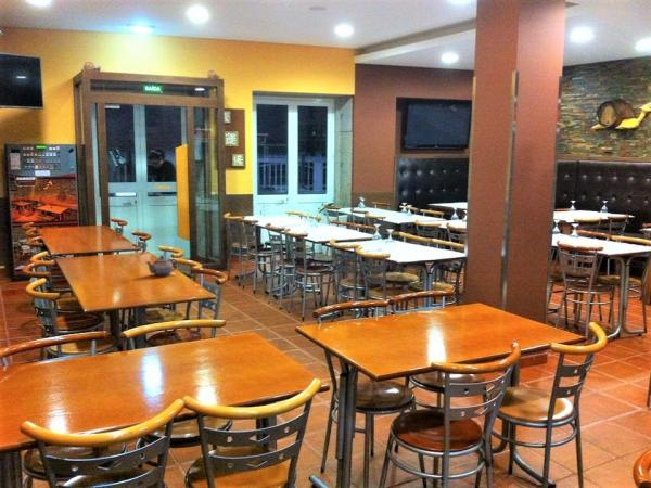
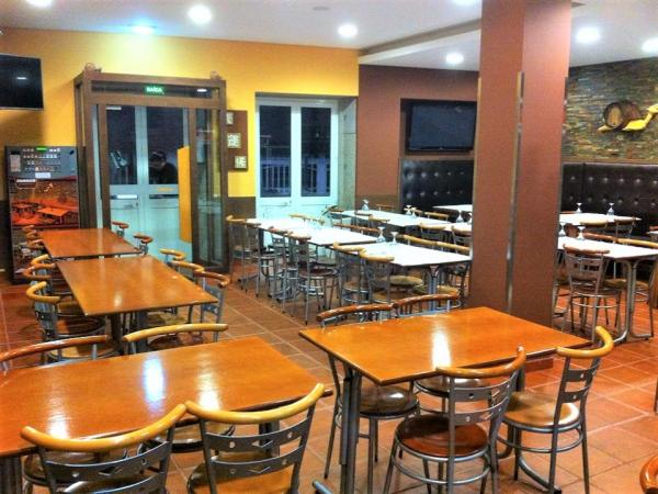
- teapot [145,255,179,278]
